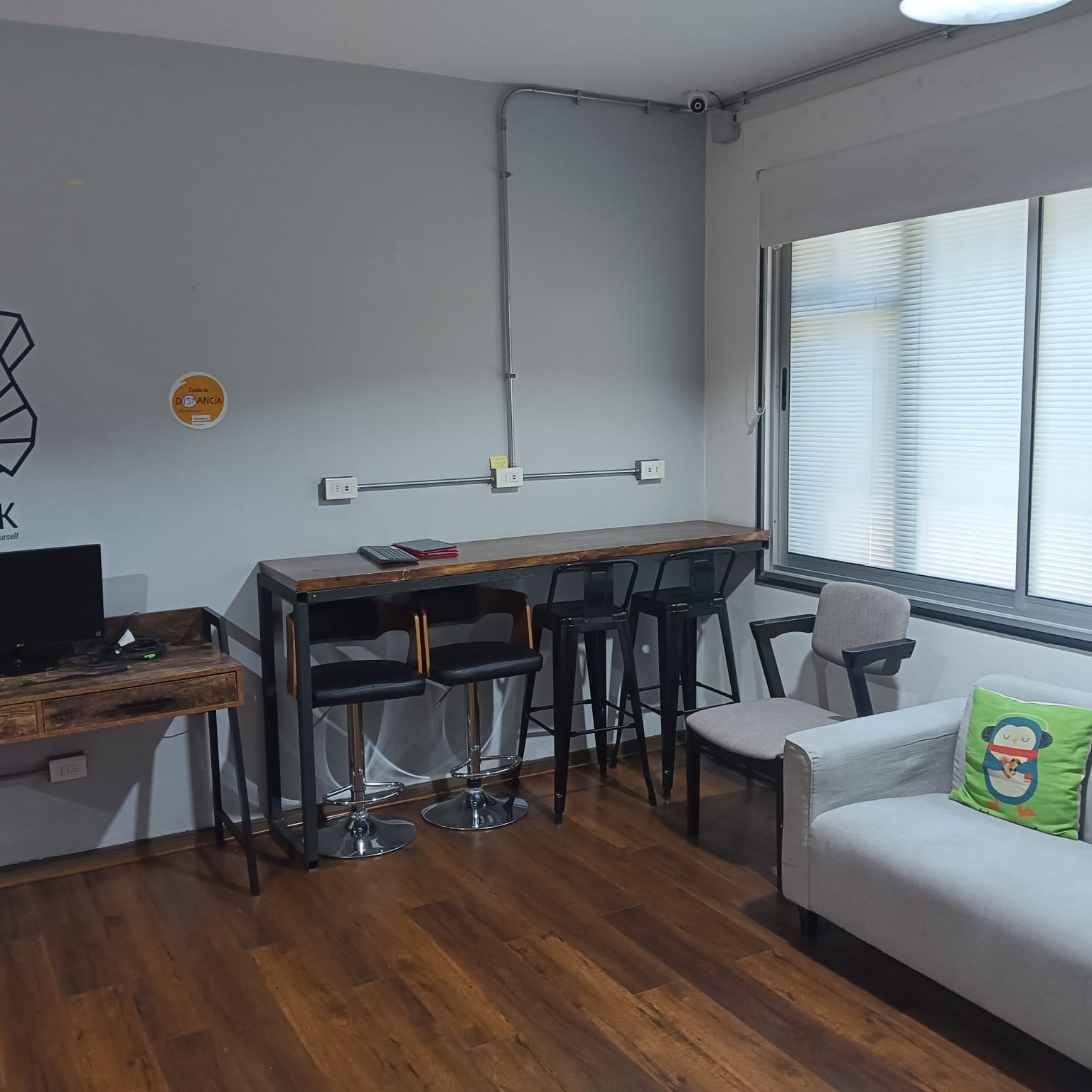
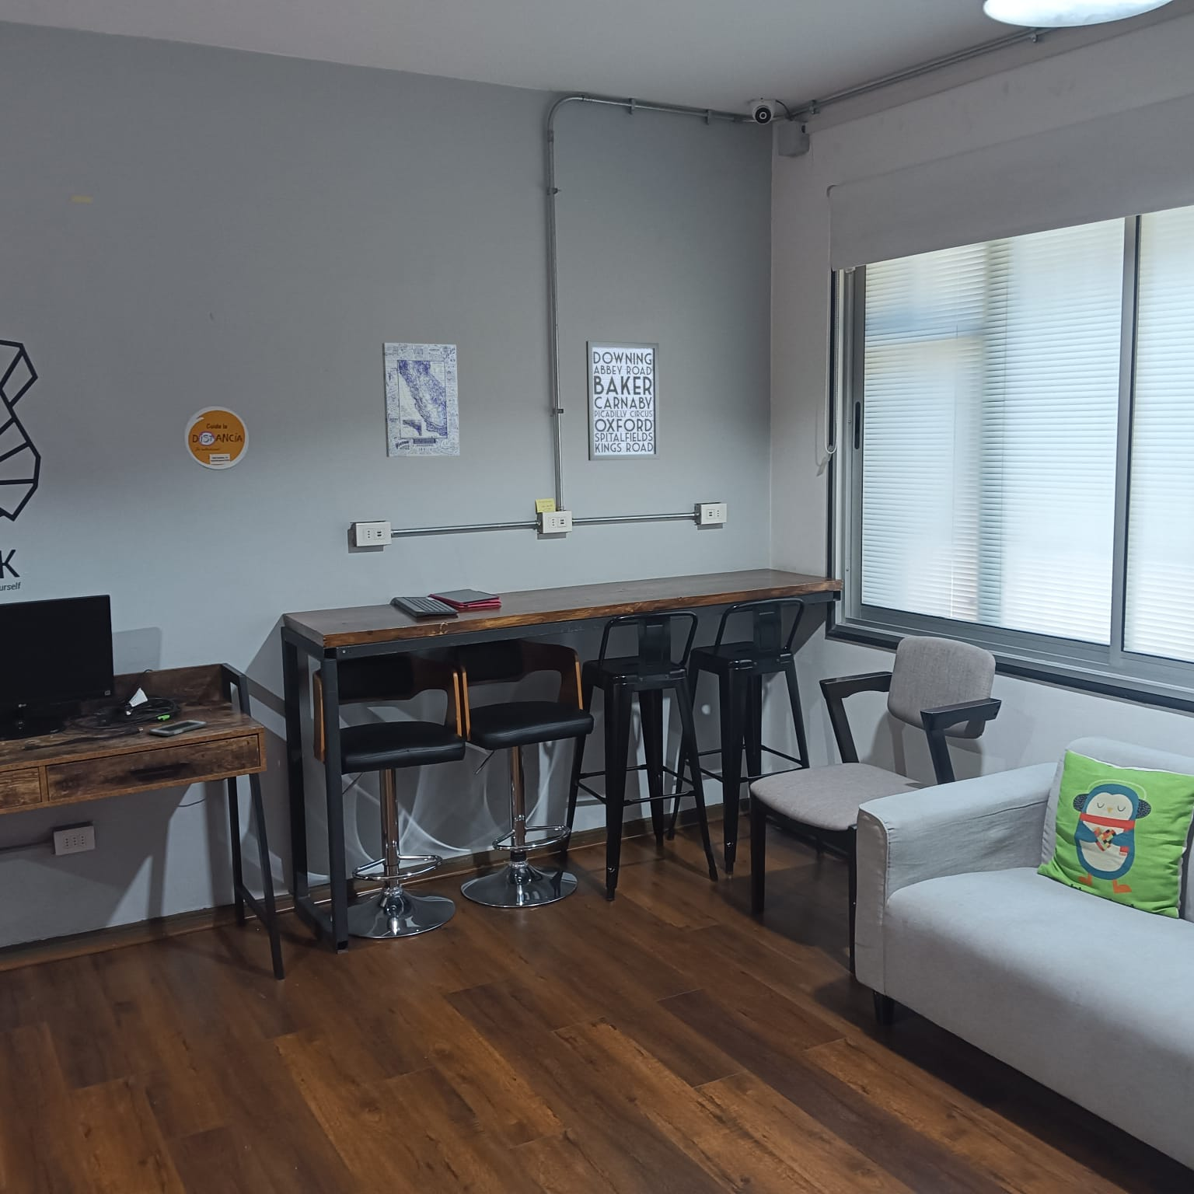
+ wall art [585,340,660,461]
+ cell phone [149,719,209,737]
+ wall art [382,342,460,458]
